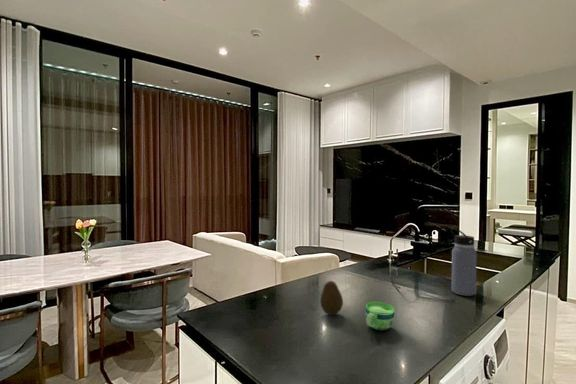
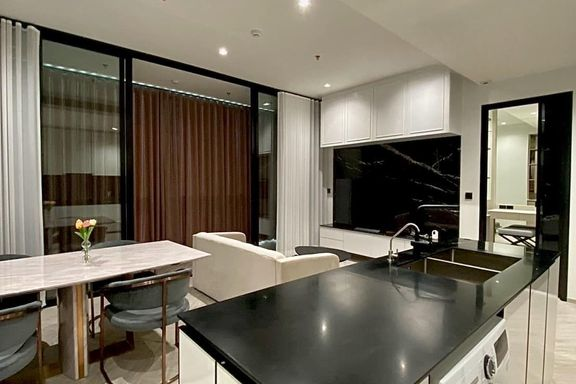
- fruit [319,280,344,316]
- cup [365,301,396,331]
- water bottle [450,227,478,297]
